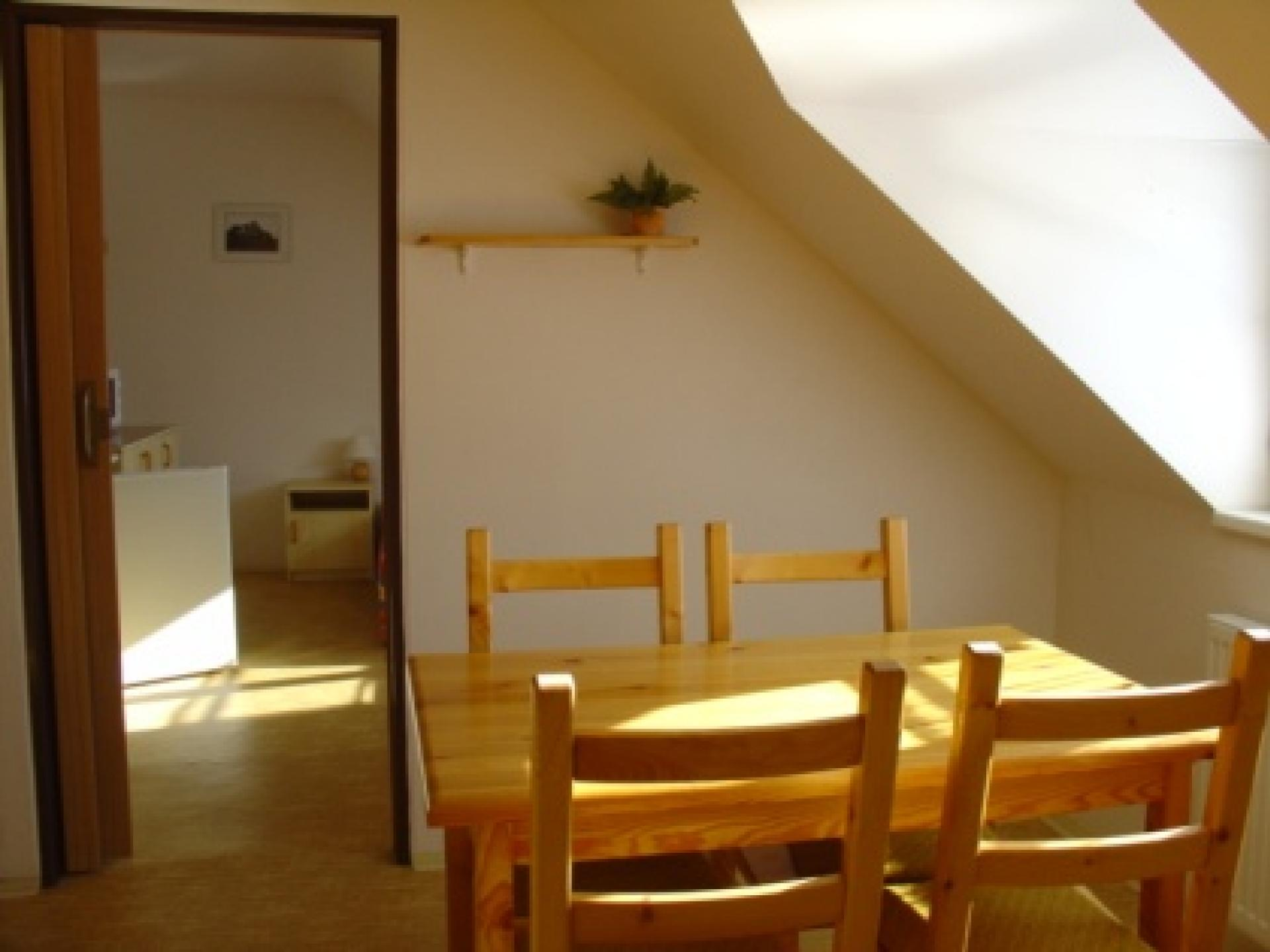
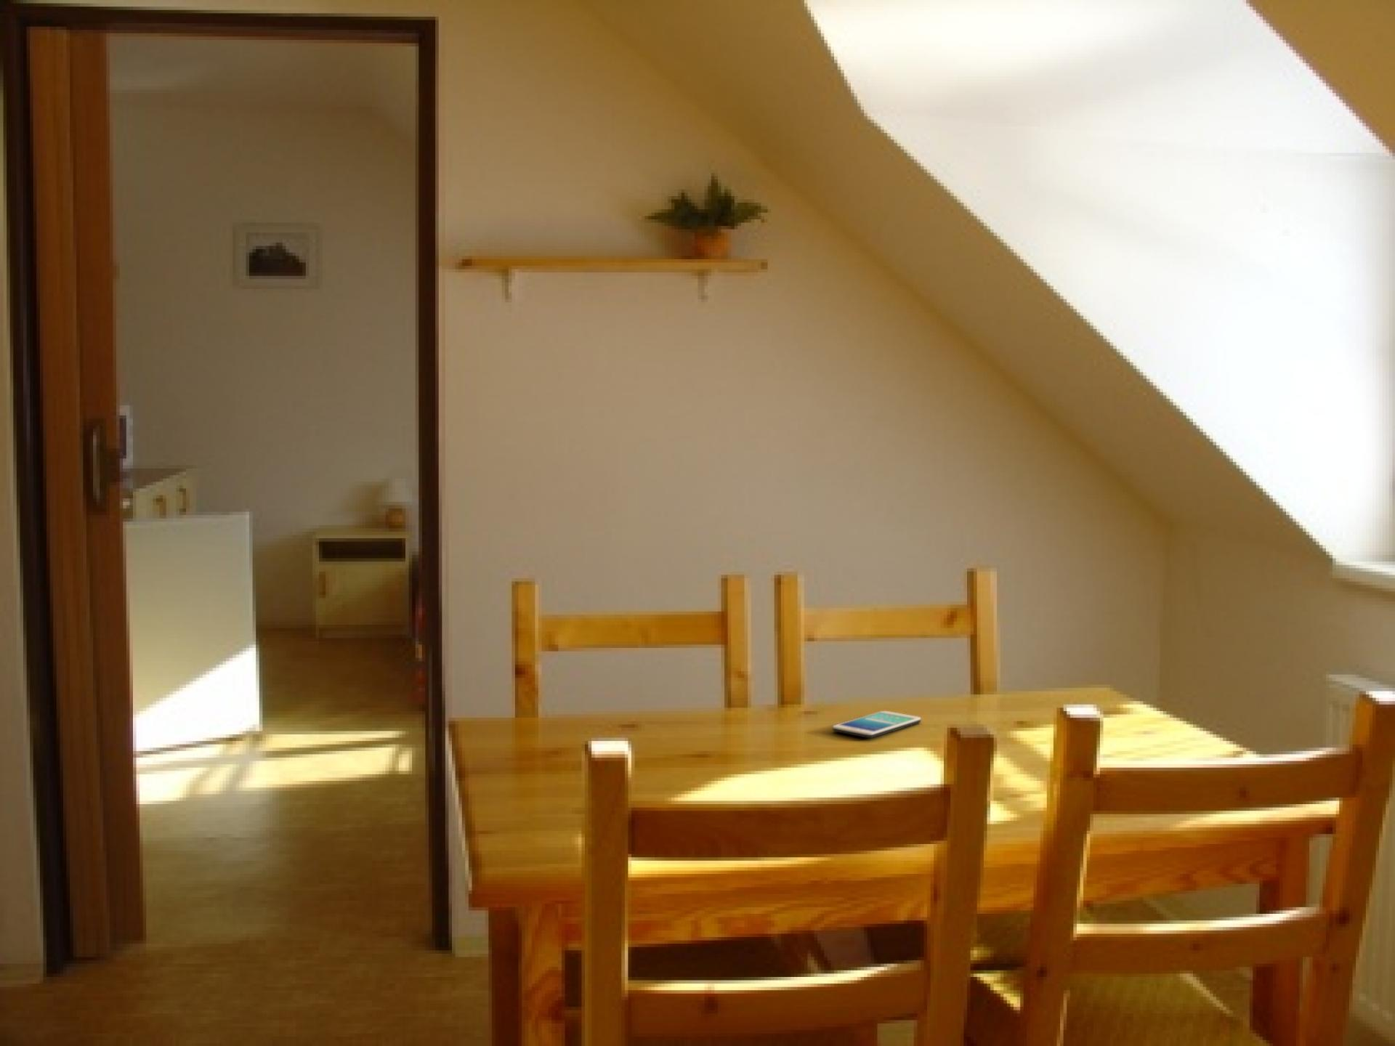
+ smartphone [832,711,922,738]
